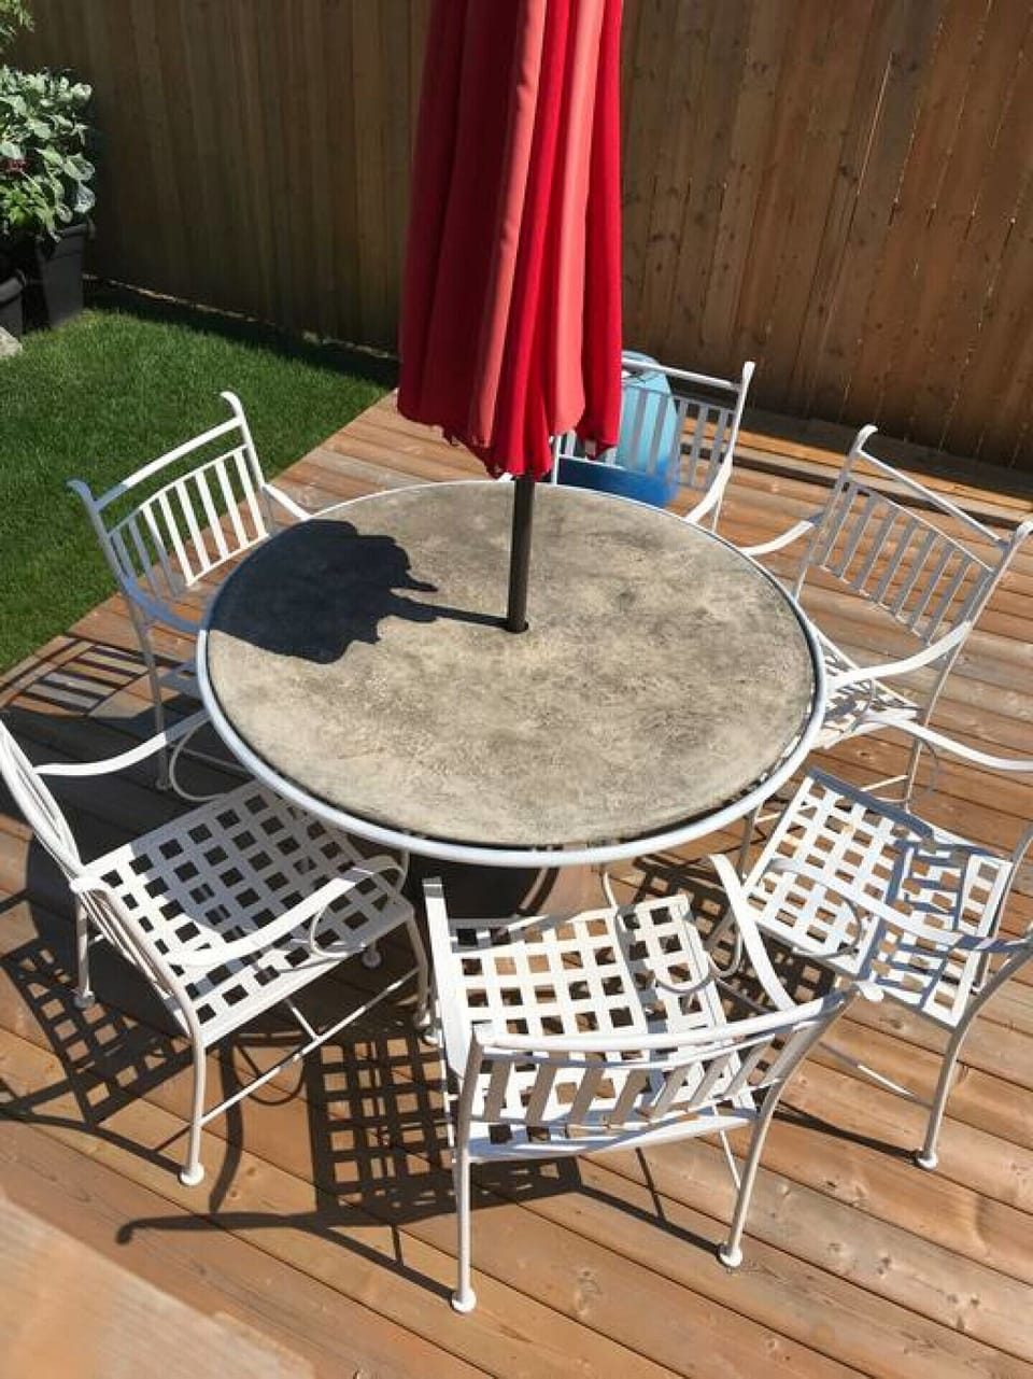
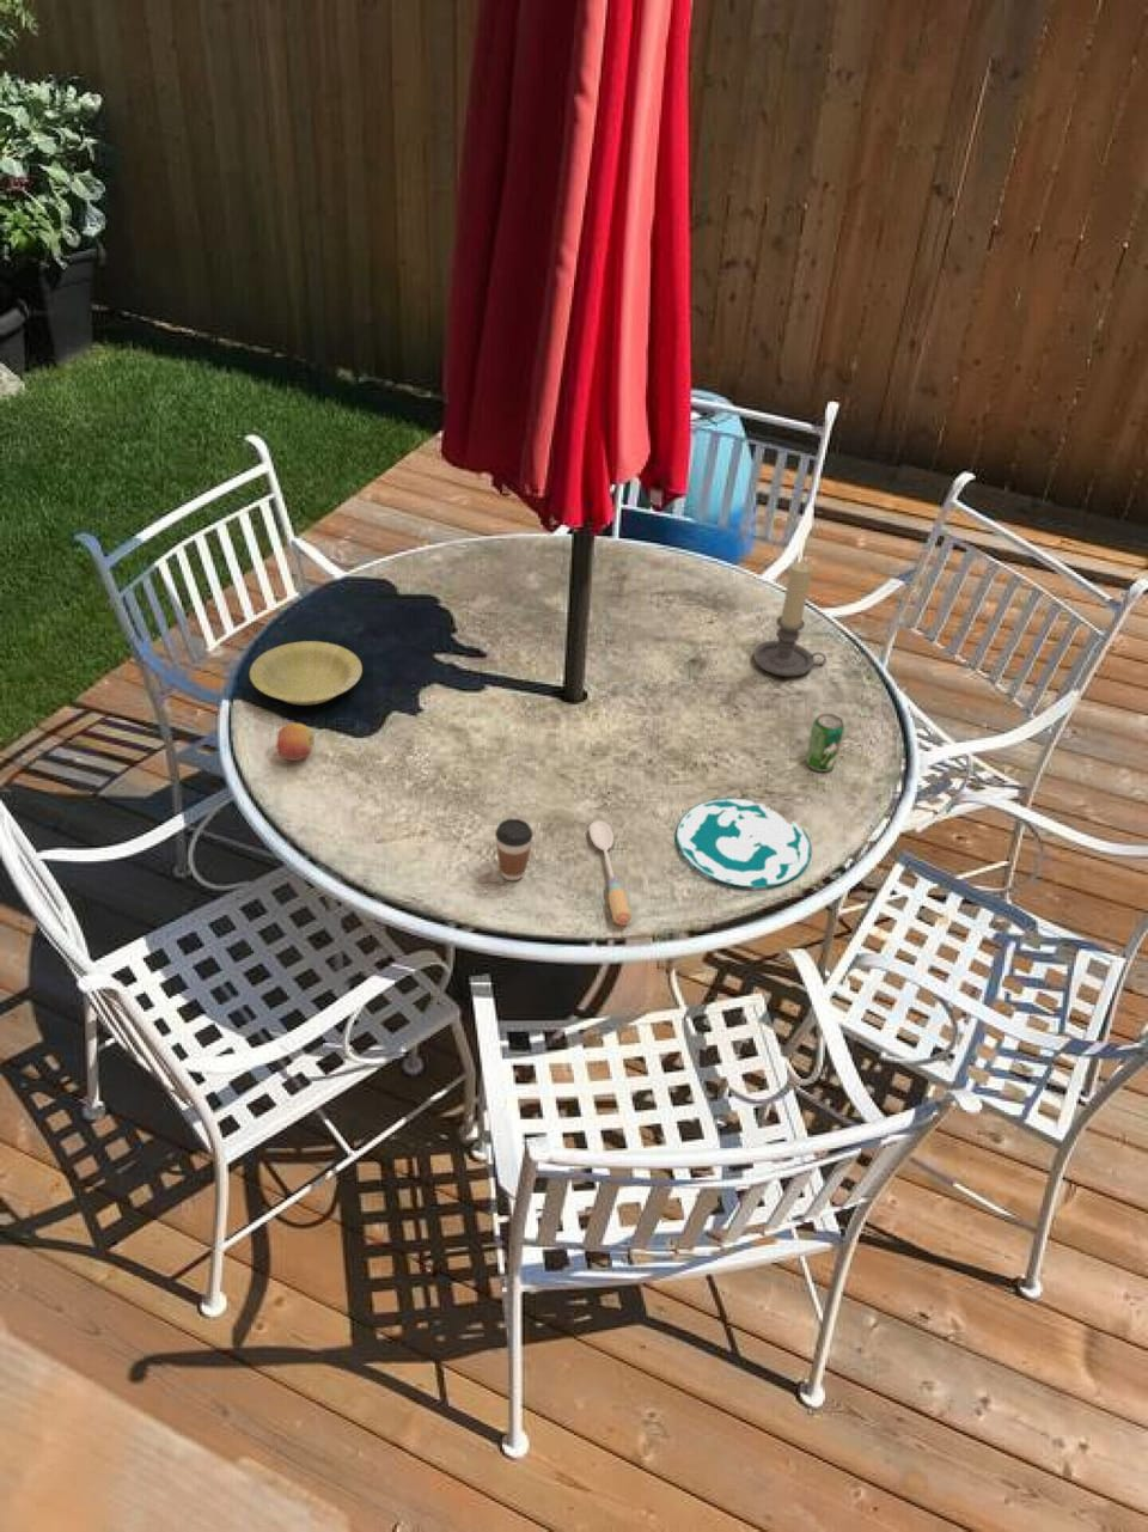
+ spoon [587,819,633,926]
+ candle holder [752,561,827,677]
+ bowl [248,639,363,706]
+ fruit [275,723,316,762]
+ coffee cup [494,818,534,882]
+ beverage can [804,713,845,772]
+ plate [674,796,812,889]
